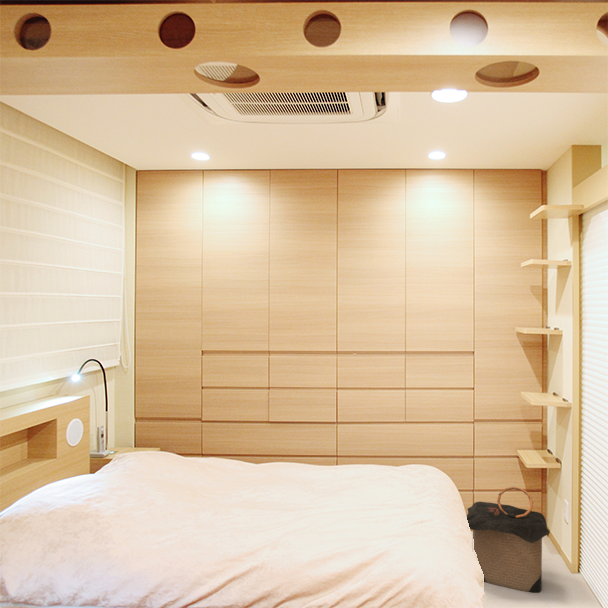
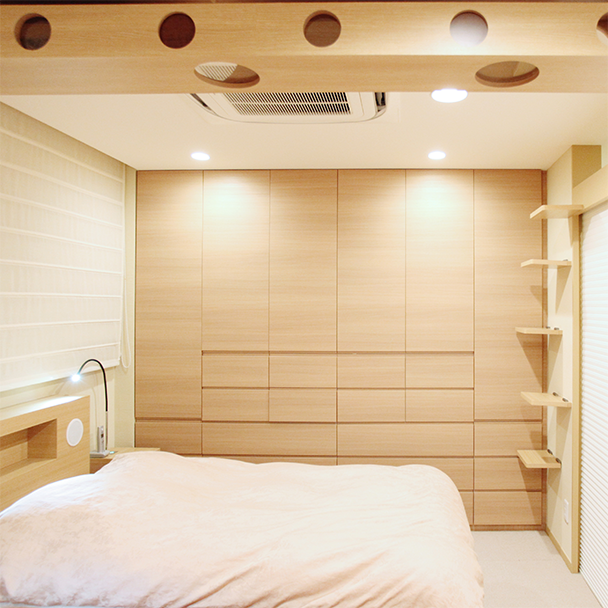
- laundry hamper [466,486,551,593]
